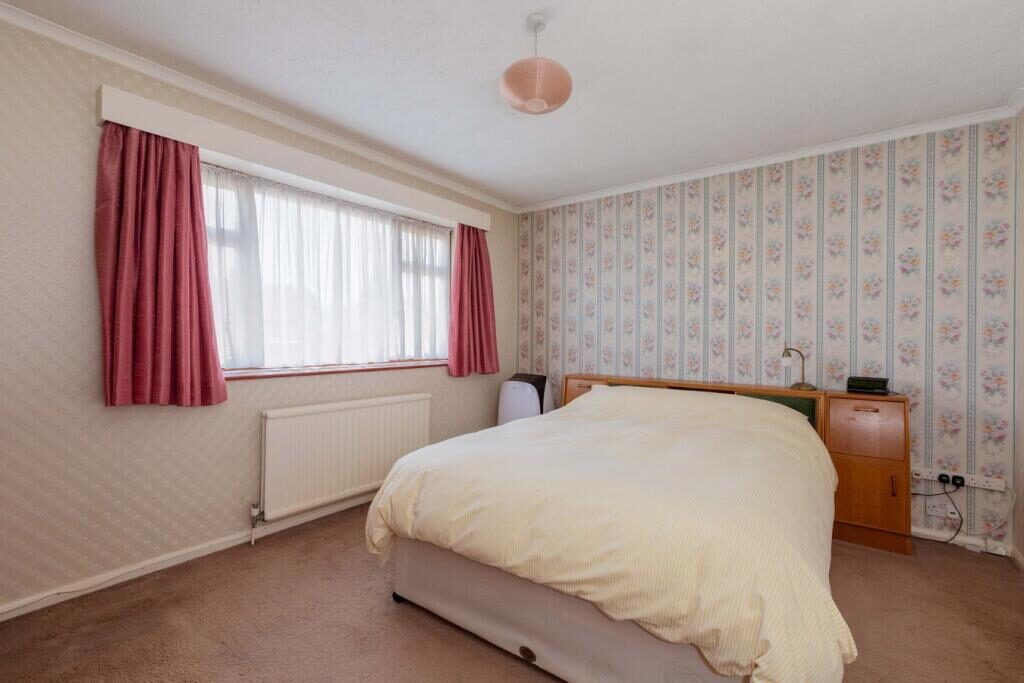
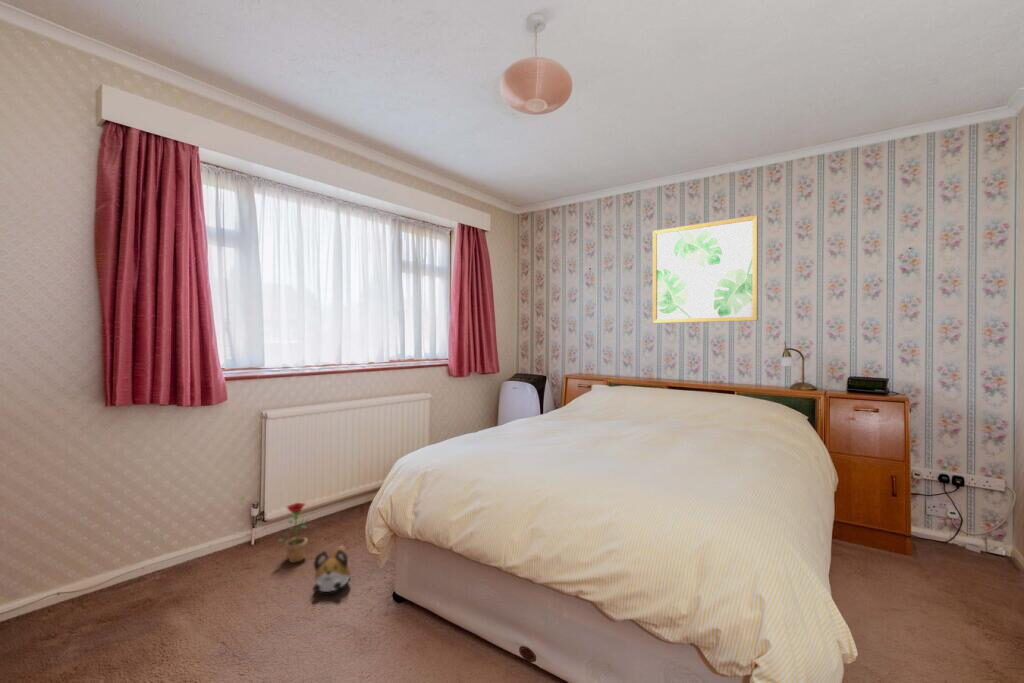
+ decorative plant [277,502,310,564]
+ wall art [652,214,759,324]
+ plush toy [311,546,352,593]
